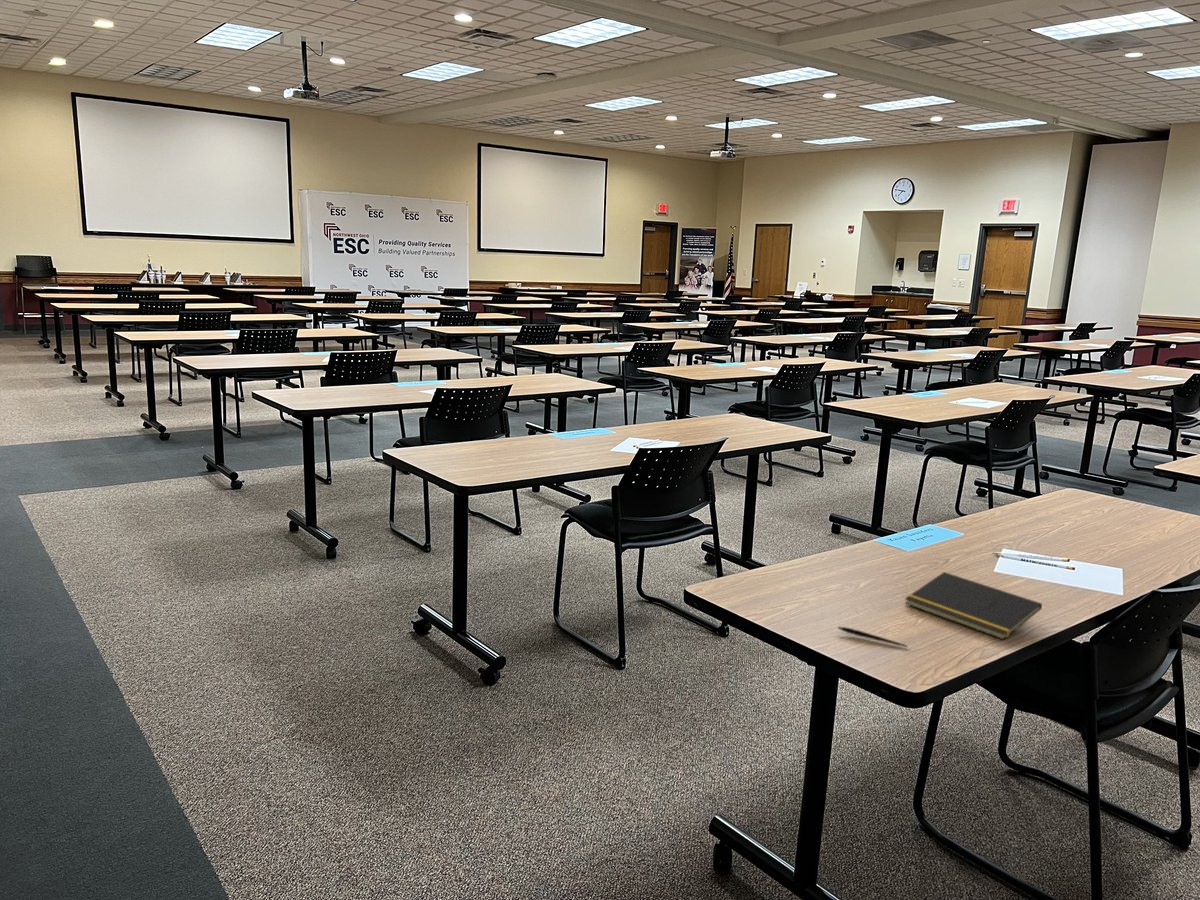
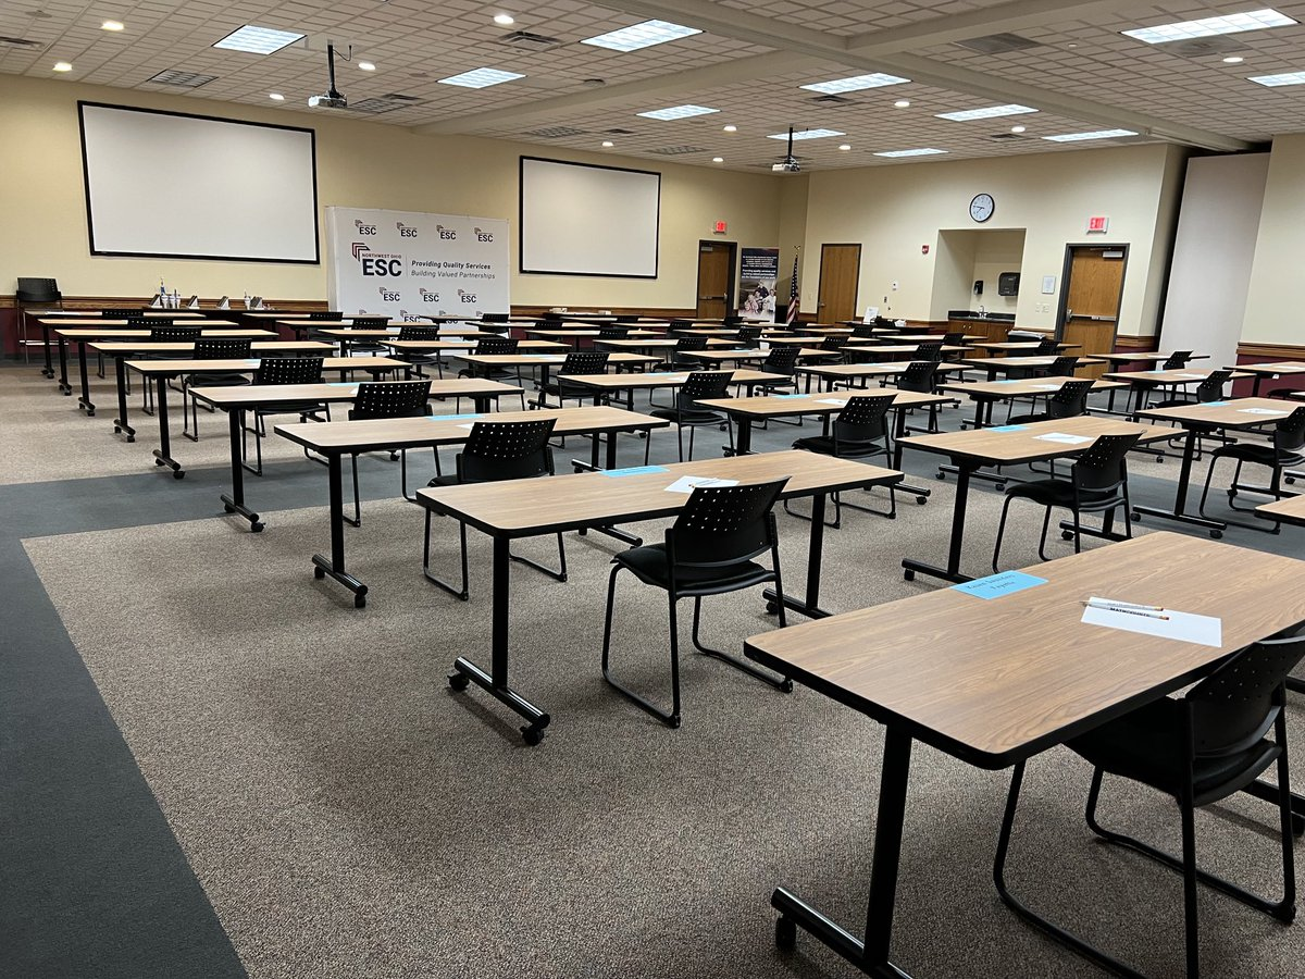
- pen [837,626,908,648]
- notepad [904,571,1043,641]
